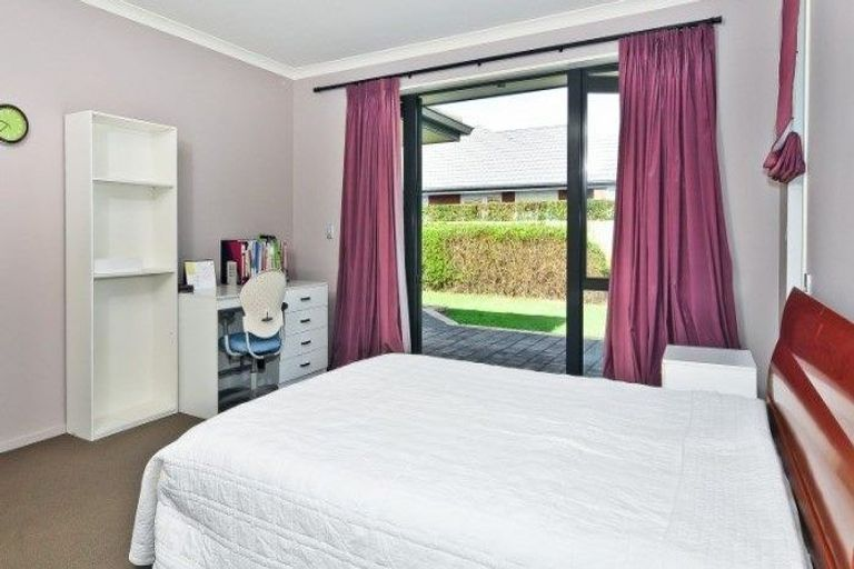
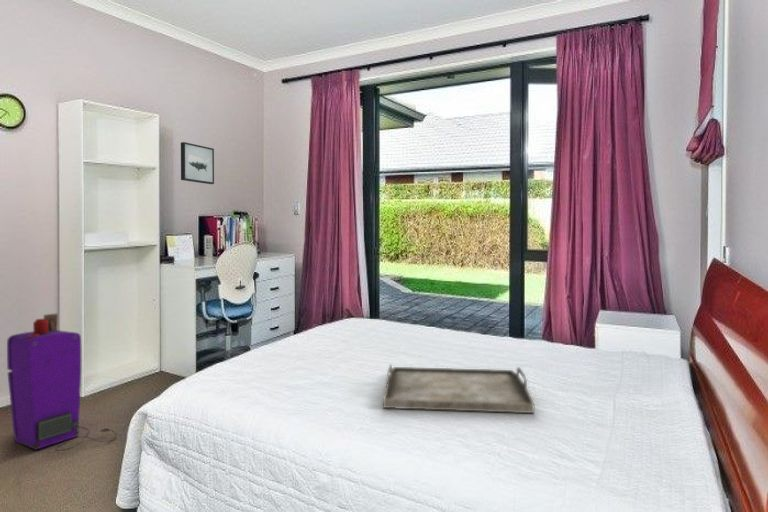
+ air purifier [6,312,118,452]
+ serving tray [382,363,535,414]
+ wall art [180,141,215,185]
